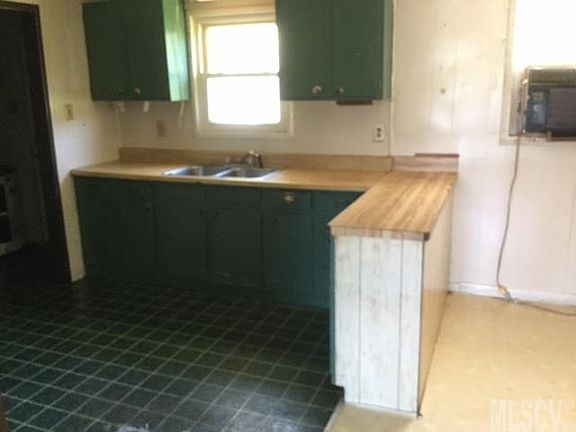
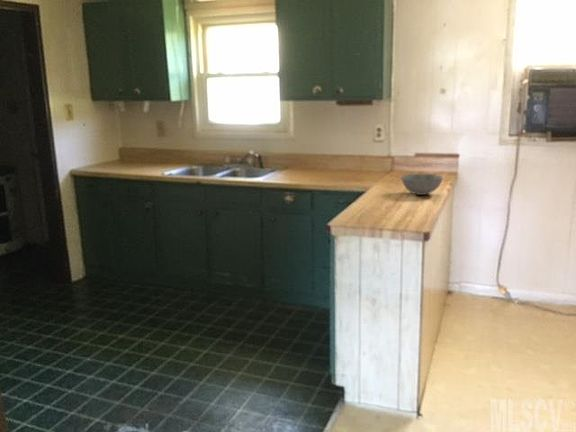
+ bowl [400,173,444,196]
